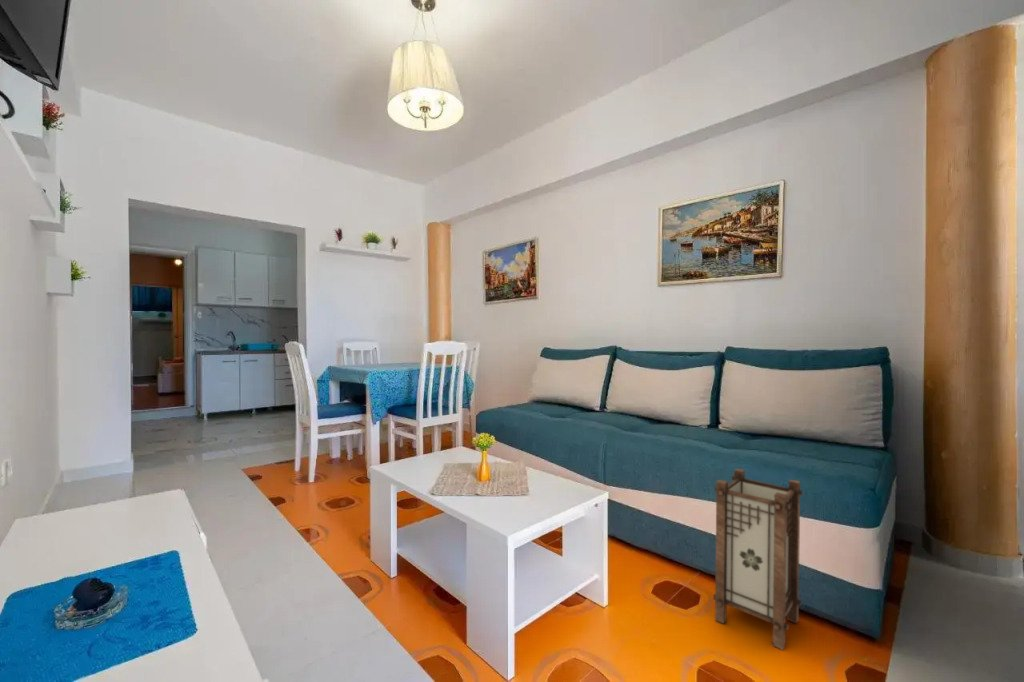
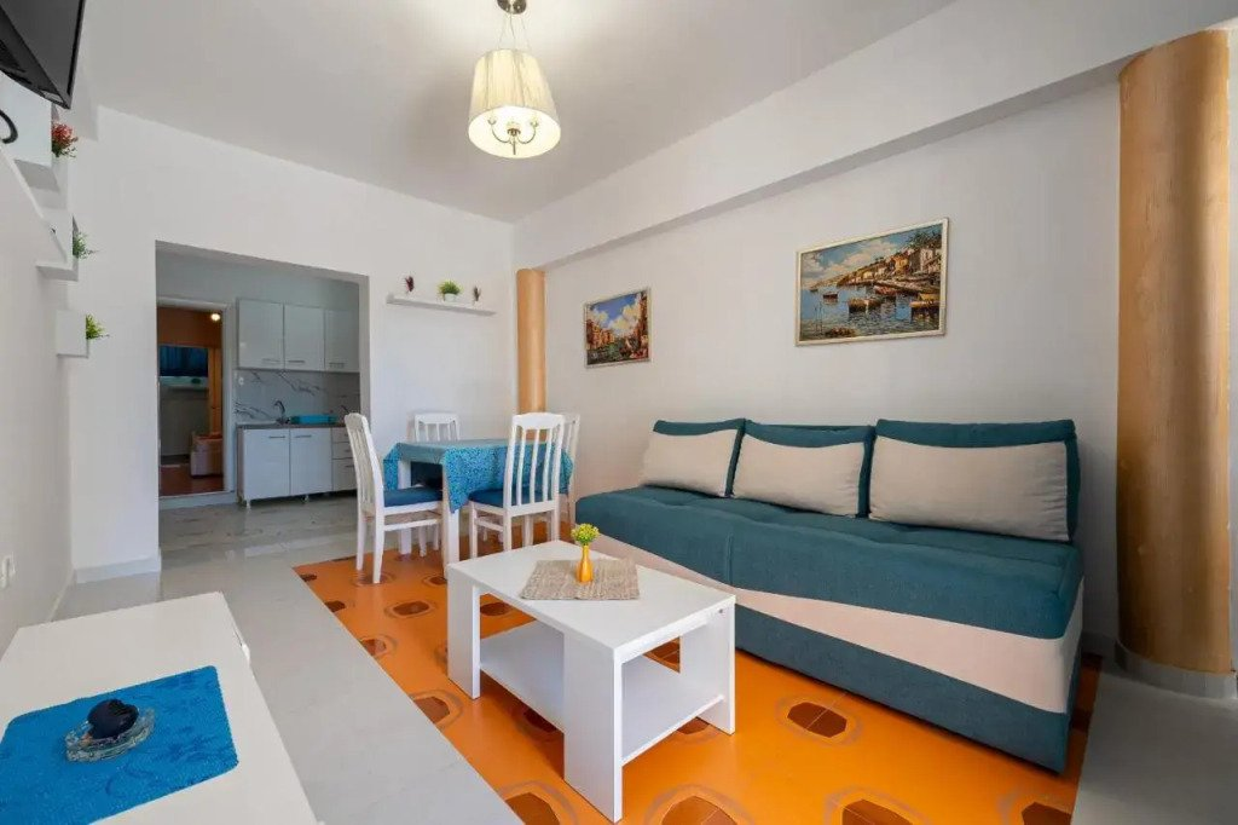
- lantern [712,468,804,651]
